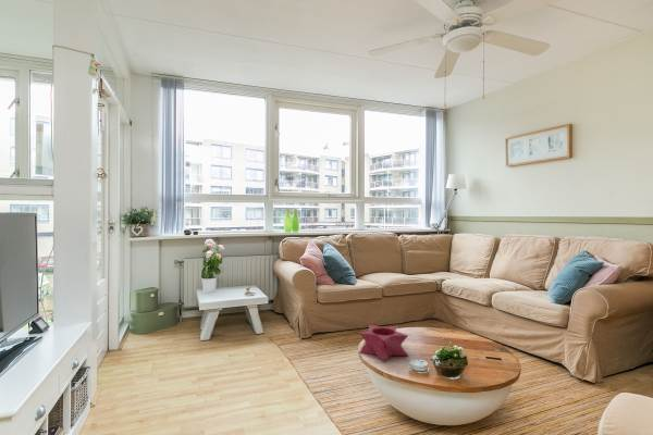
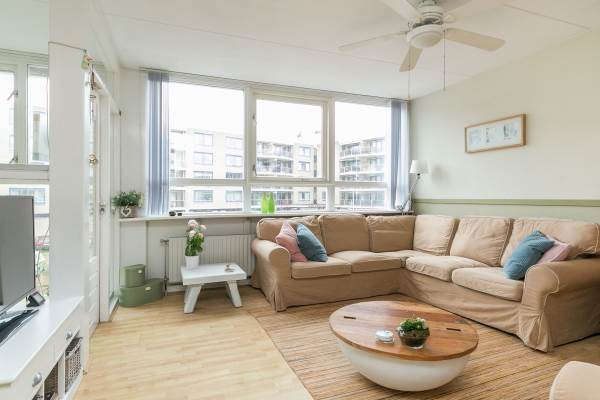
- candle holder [358,324,409,363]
